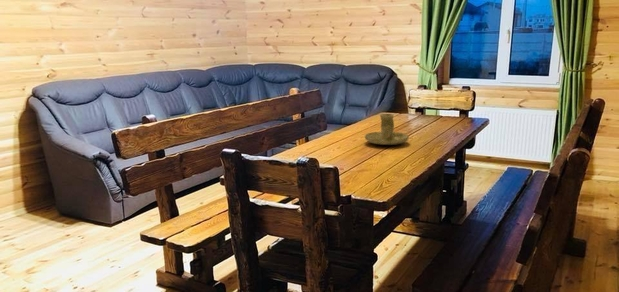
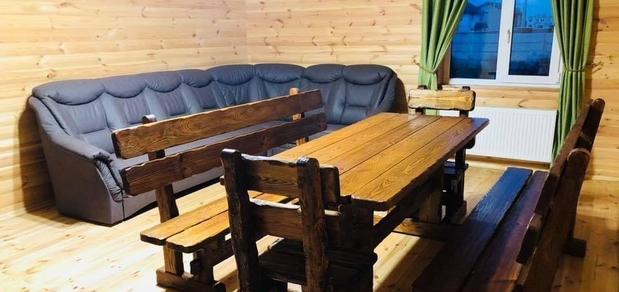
- candle holder [364,113,410,146]
